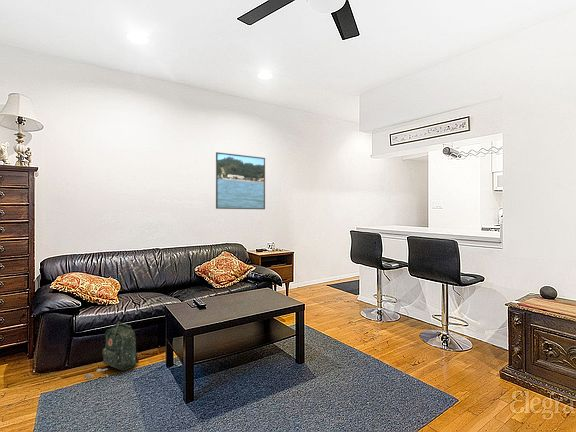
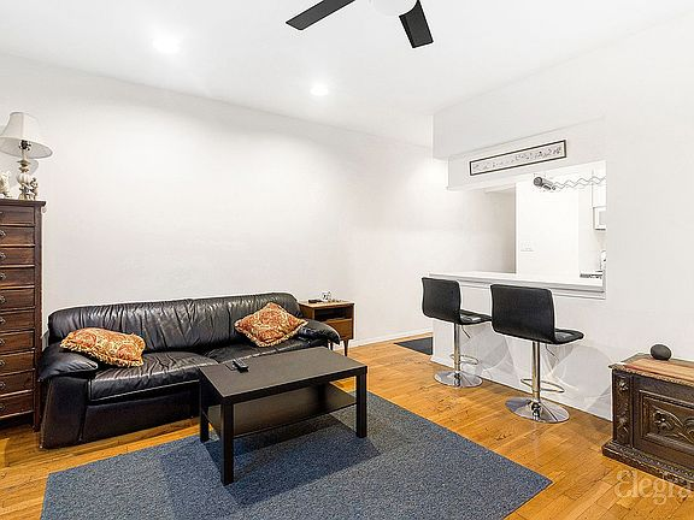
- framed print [215,151,266,210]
- backpack [84,321,151,380]
